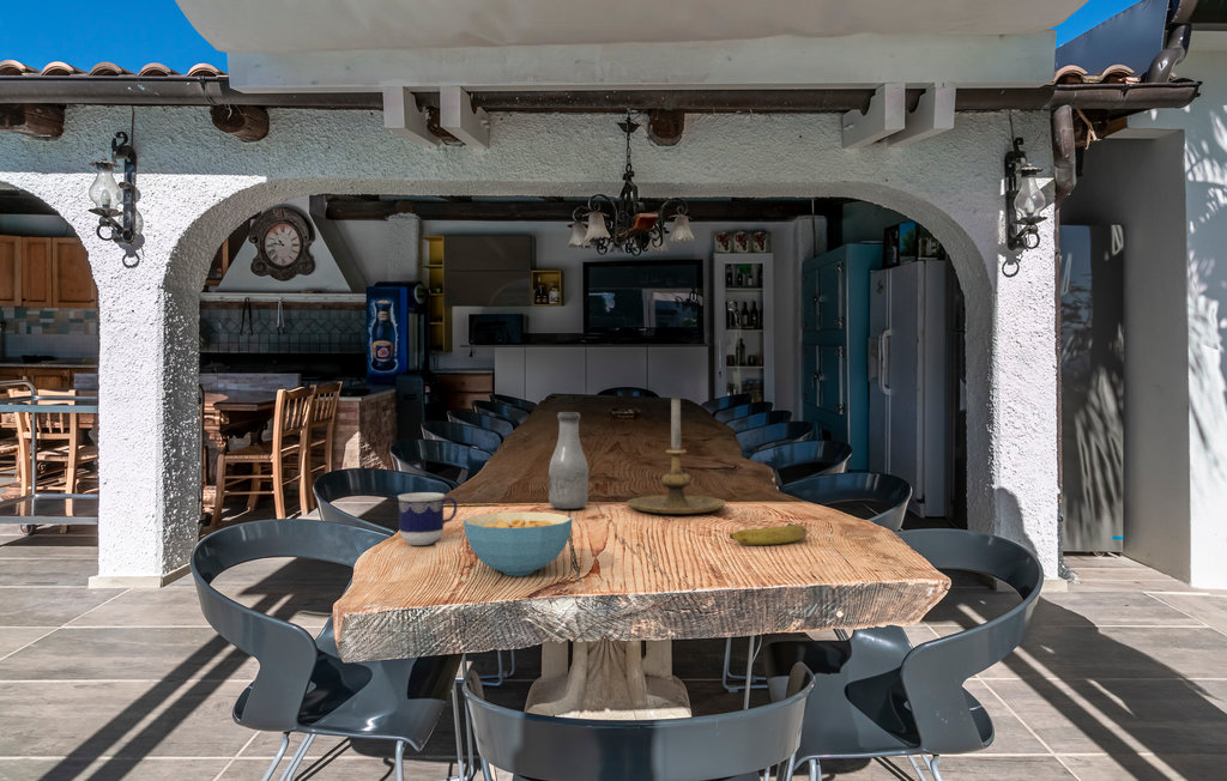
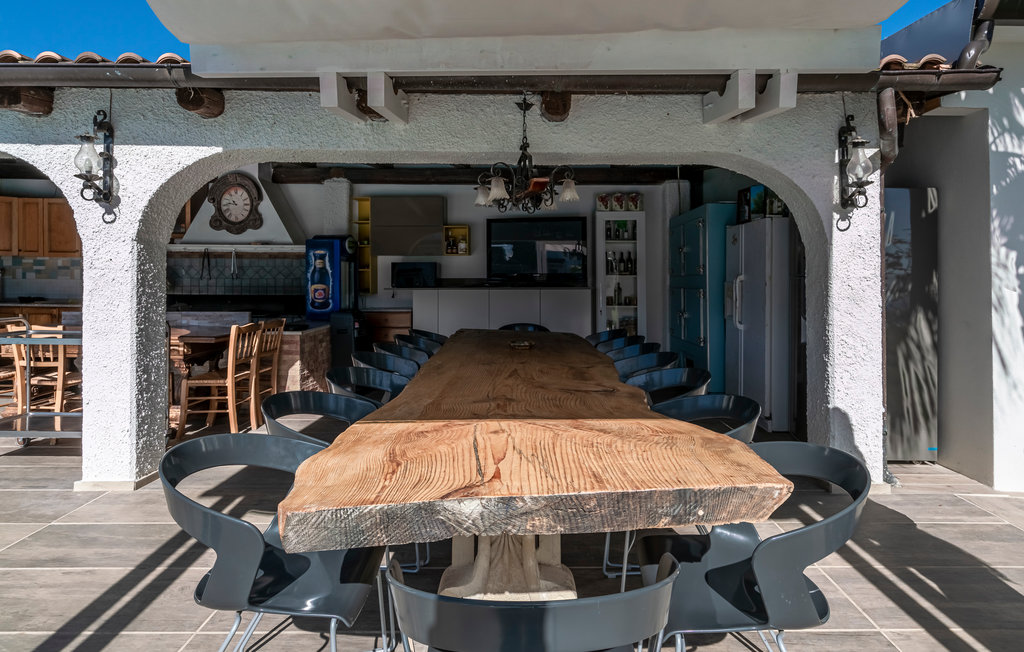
- cup [397,491,459,546]
- fruit [729,522,808,546]
- bottle [548,411,590,510]
- cereal bowl [463,510,574,577]
- candle holder [625,398,727,515]
